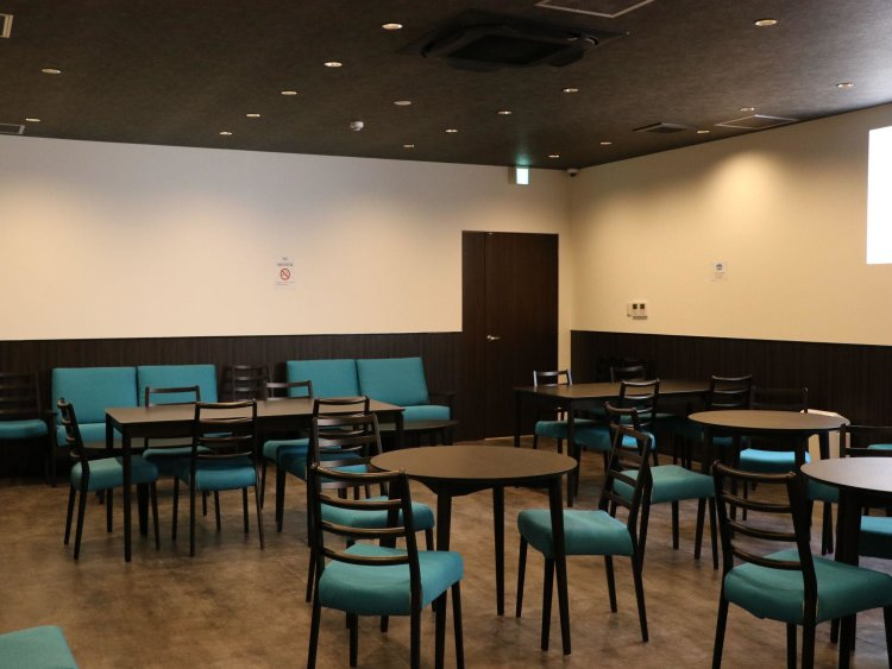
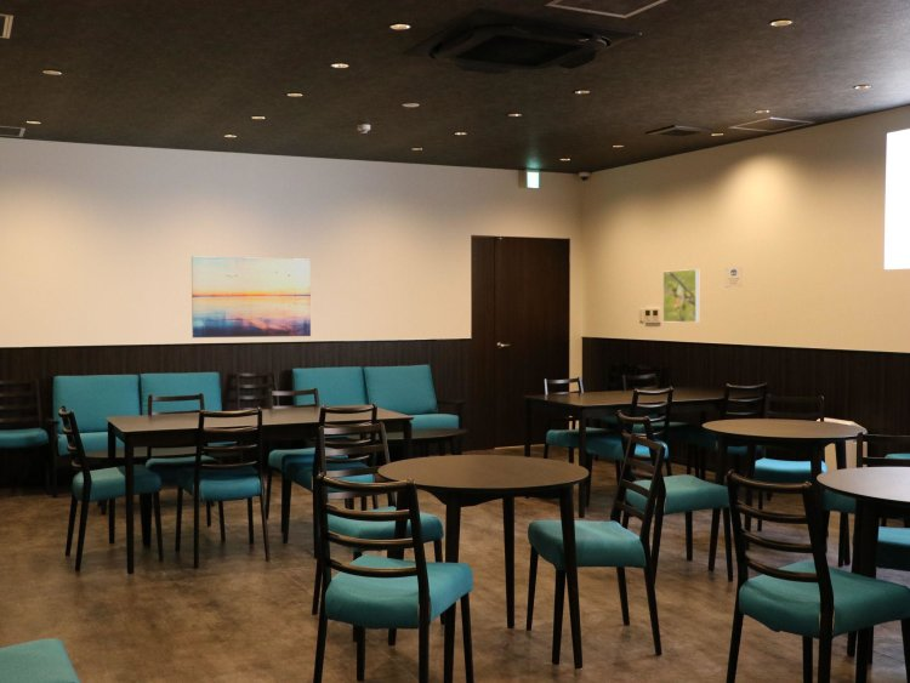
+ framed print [661,268,700,324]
+ wall art [190,255,312,338]
